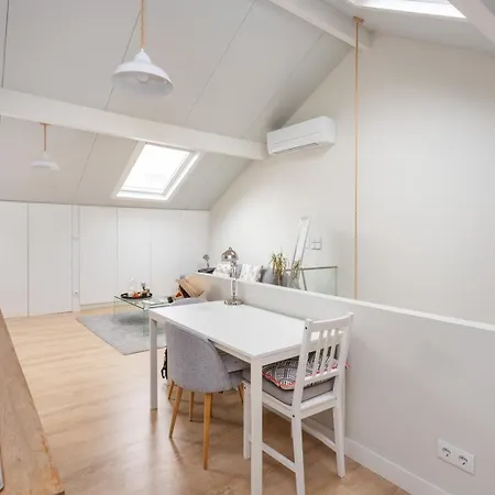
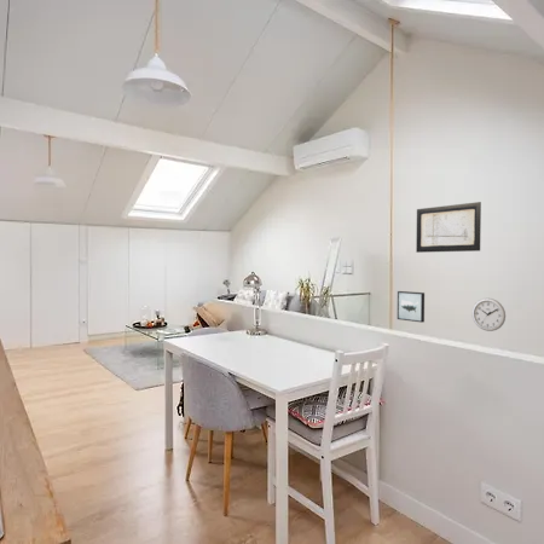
+ wall art [415,201,482,254]
+ wall clock [471,297,507,332]
+ wall art [397,290,426,324]
